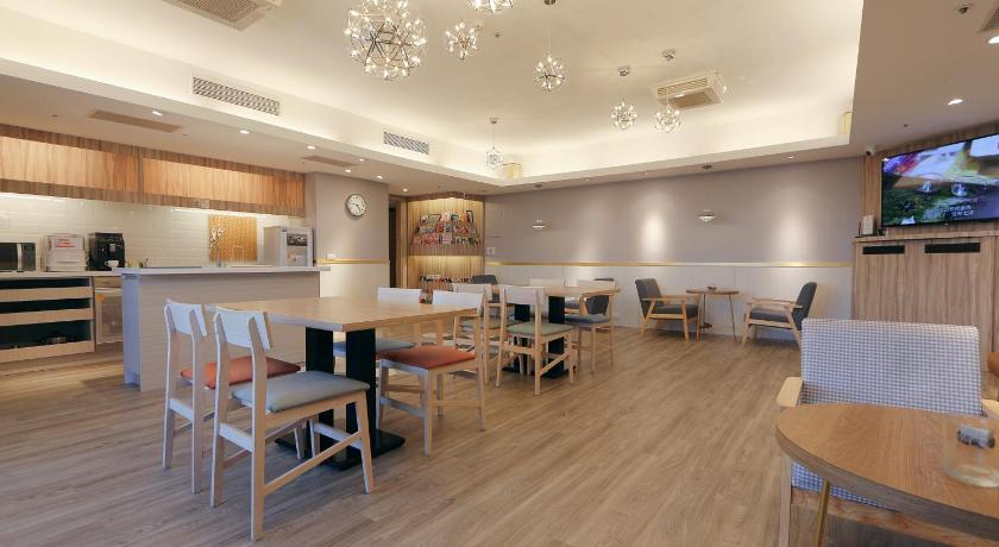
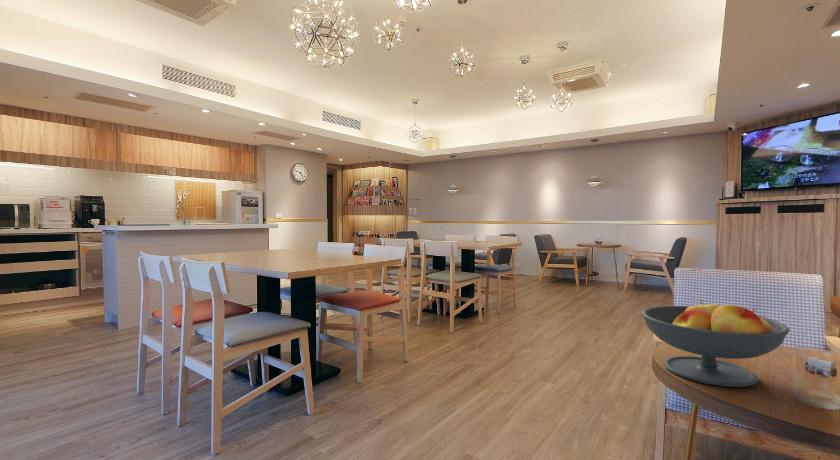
+ fruit bowl [641,298,791,388]
